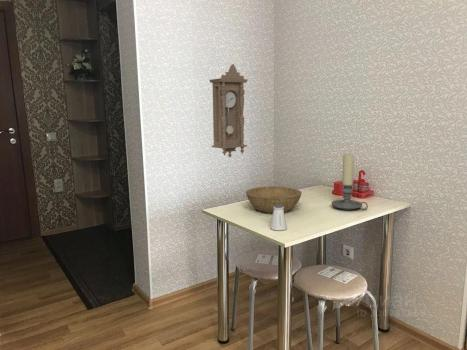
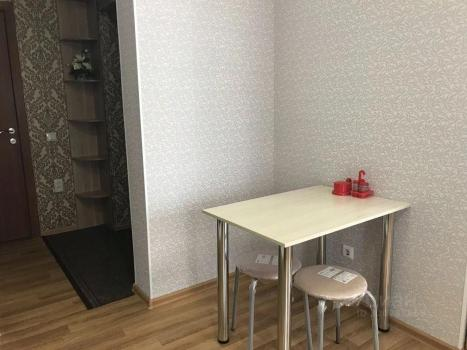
- pendulum clock [208,63,249,159]
- bowl [245,186,303,214]
- candle holder [331,152,369,211]
- saltshaker [269,204,288,231]
